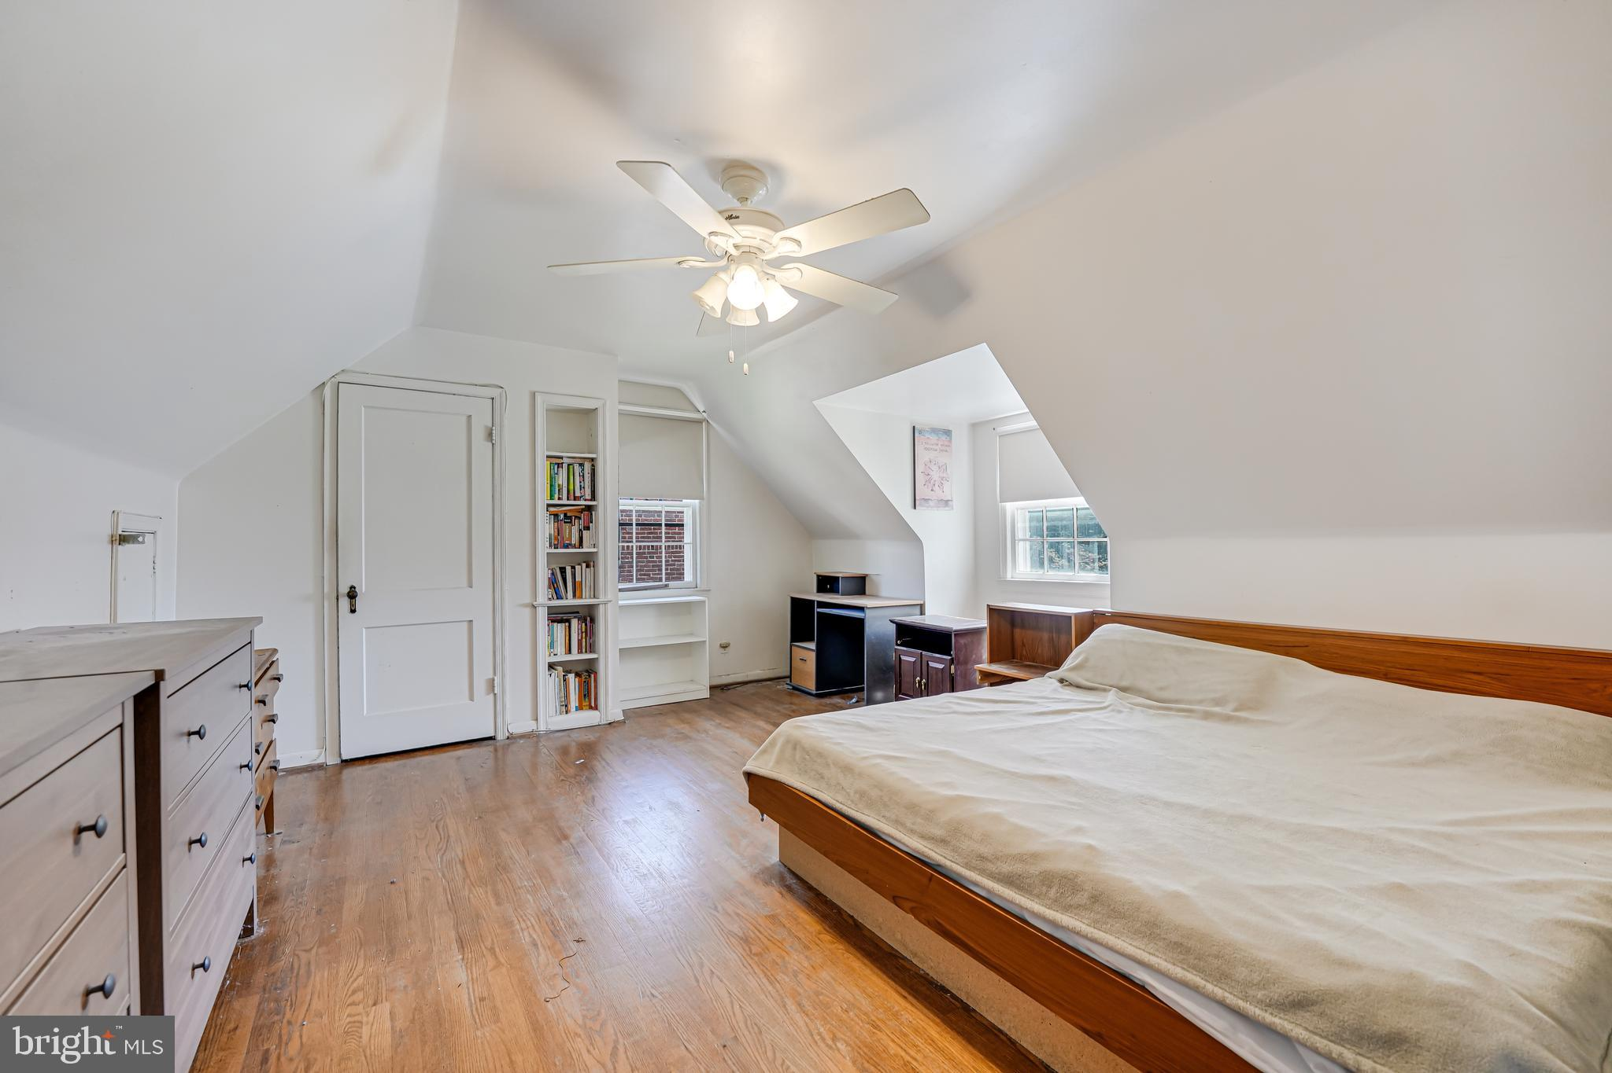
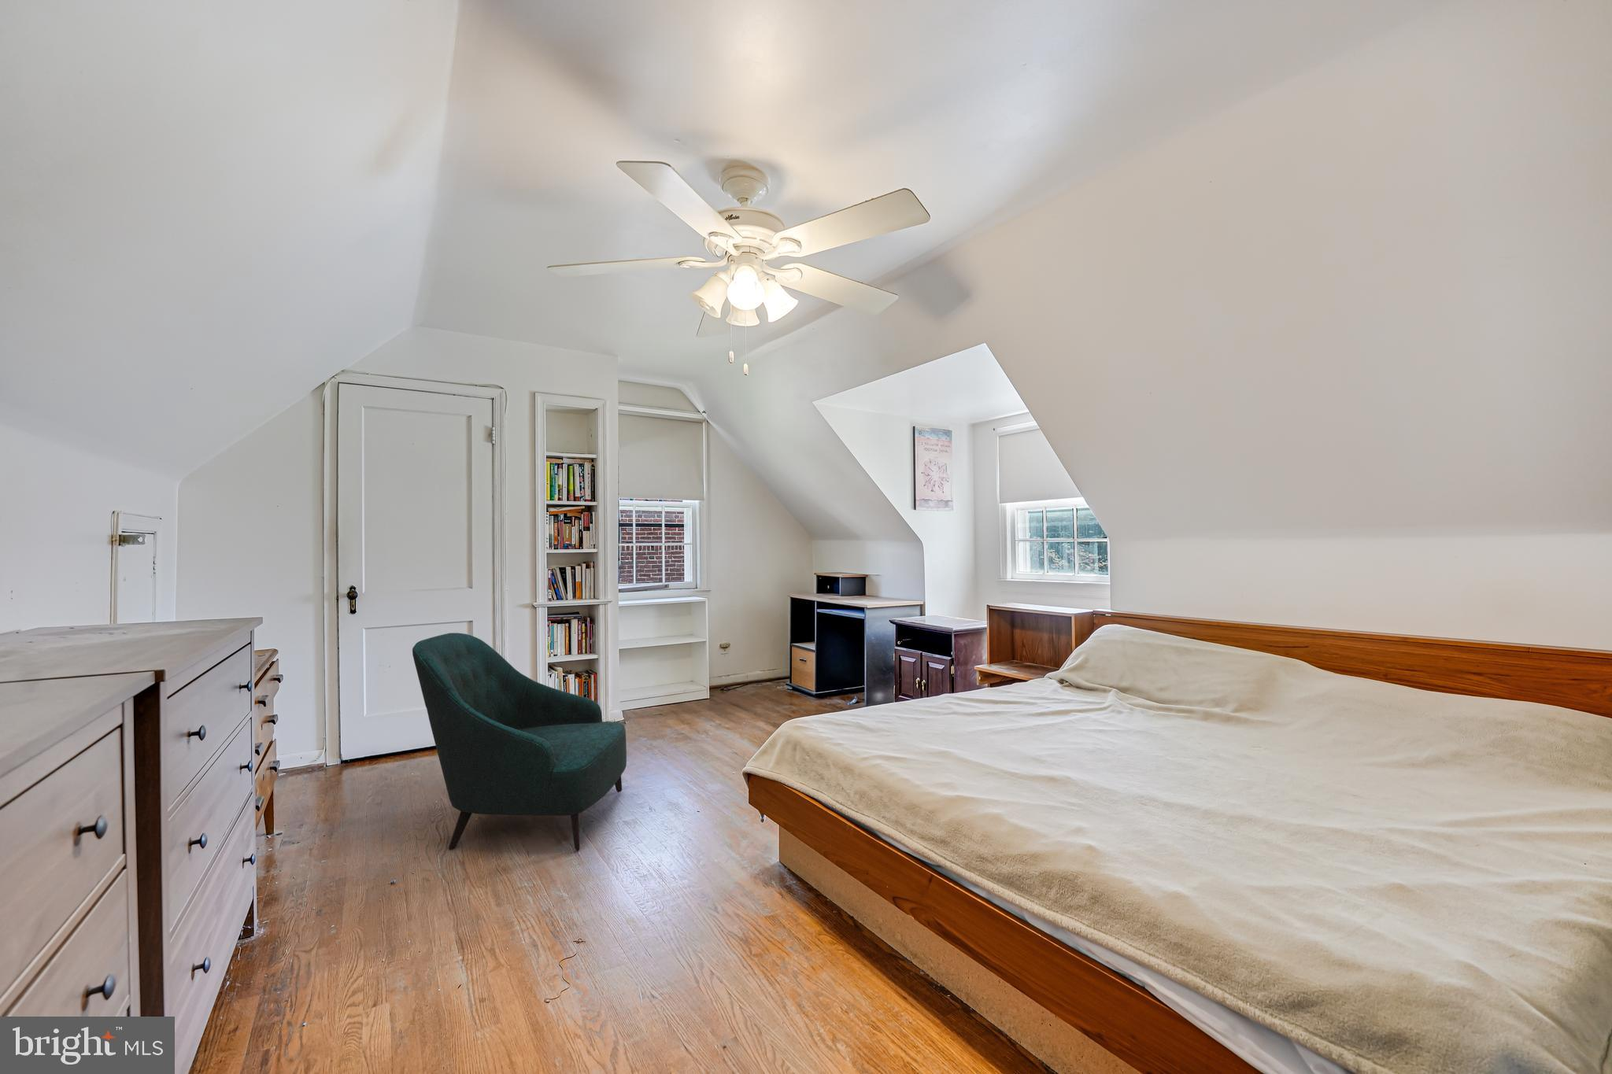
+ armchair [411,632,627,852]
